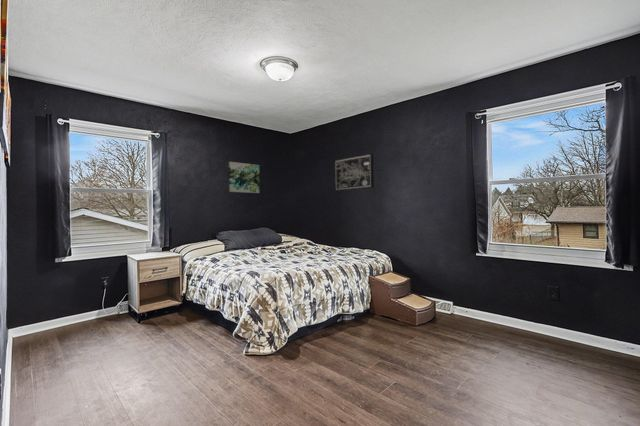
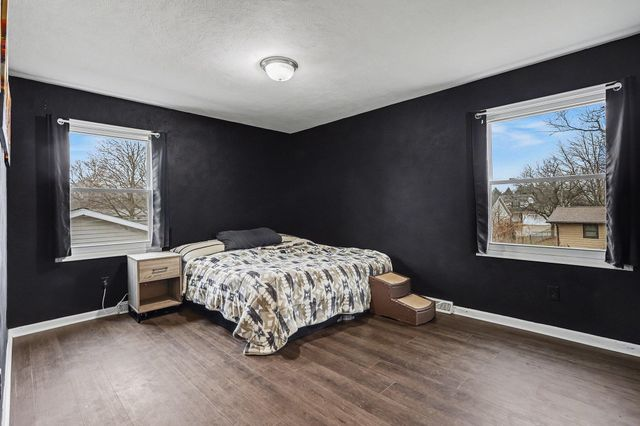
- wall art [228,161,261,194]
- wall art [333,152,375,192]
